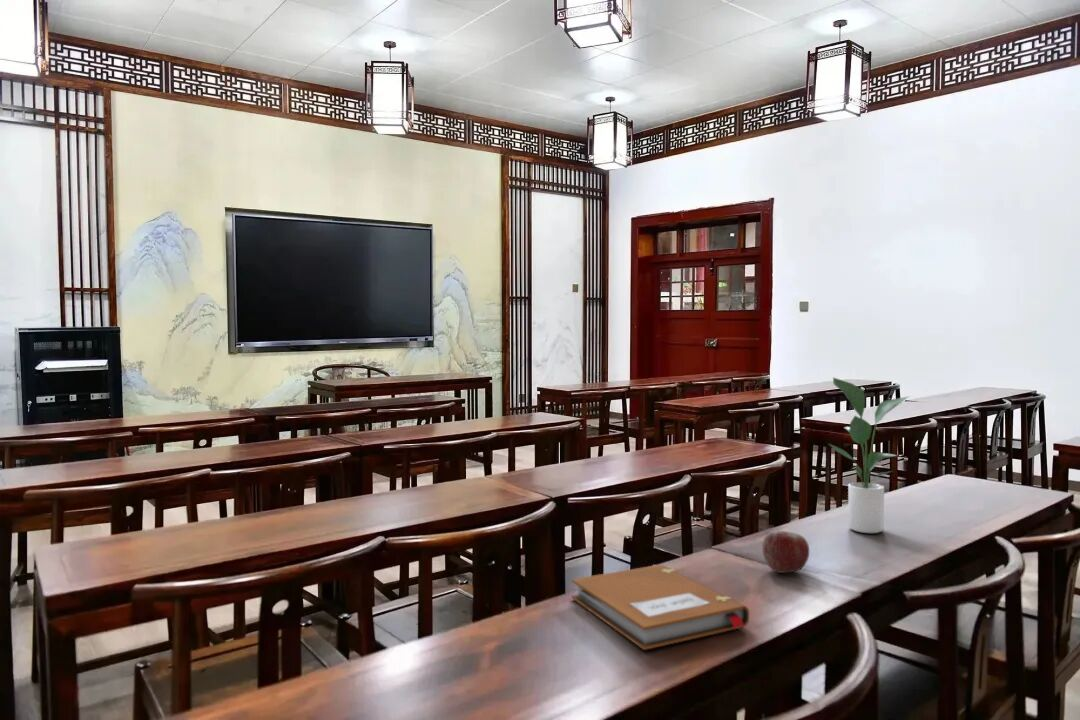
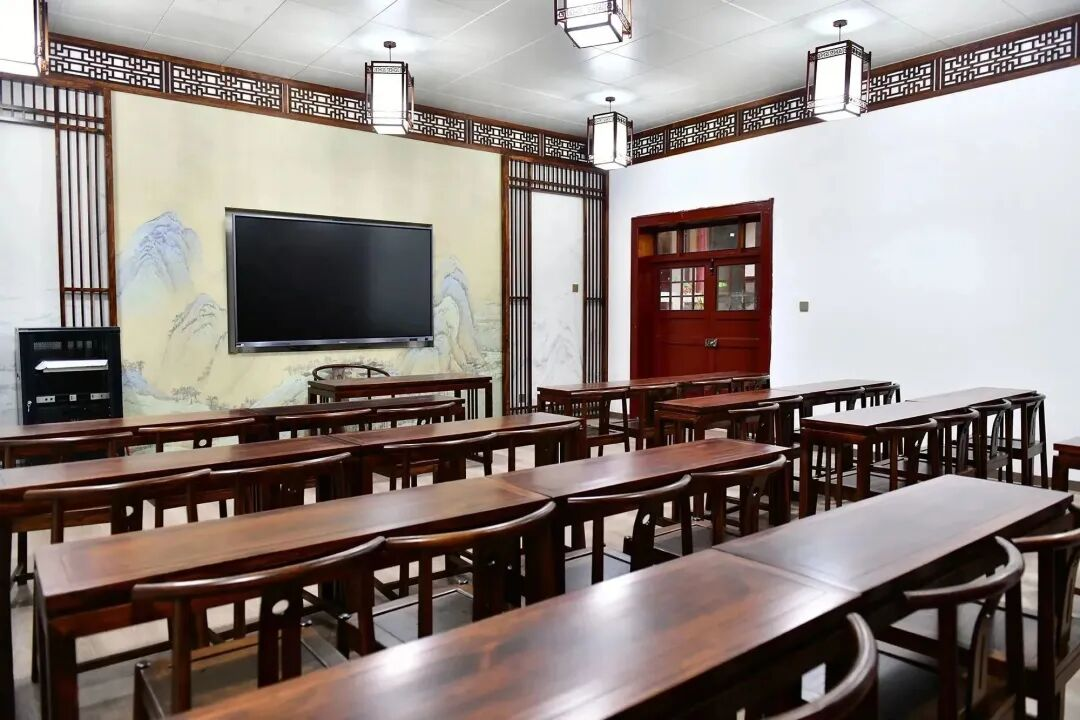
- notebook [571,564,750,651]
- potted plant [828,377,911,534]
- apple [761,529,810,574]
